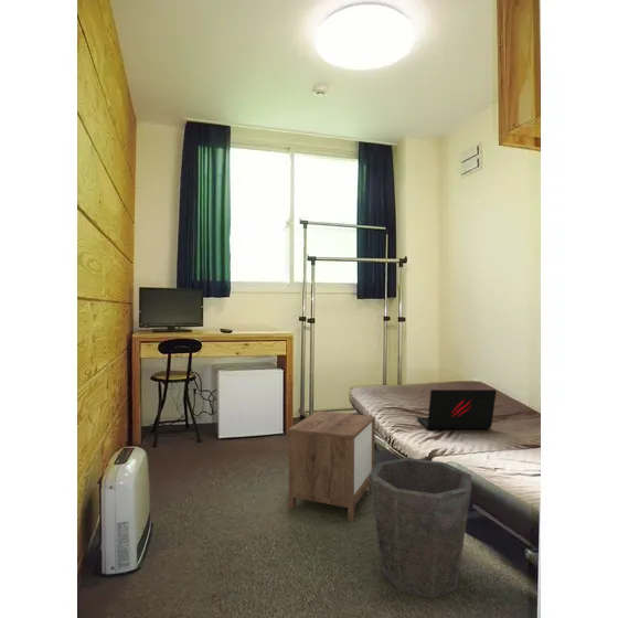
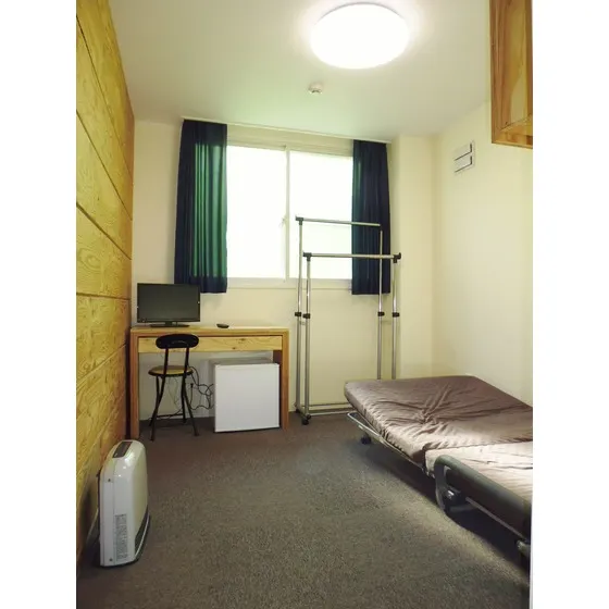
- waste bin [370,457,472,599]
- nightstand [287,409,376,522]
- laptop [416,388,498,430]
